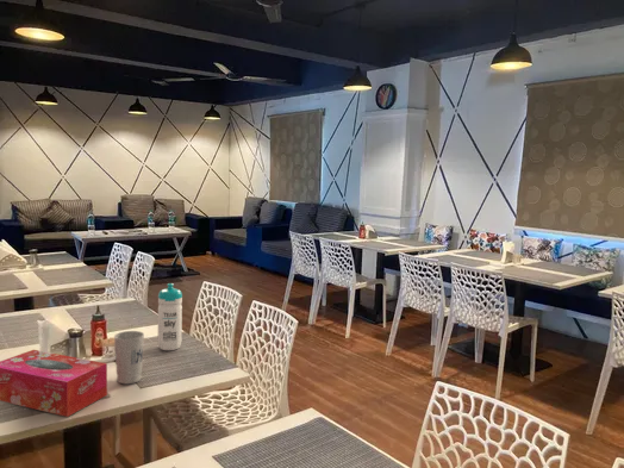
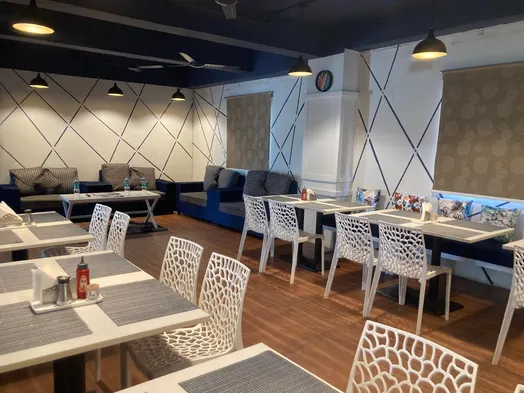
- cup [113,330,145,385]
- water bottle [157,282,183,351]
- tissue box [0,349,108,418]
